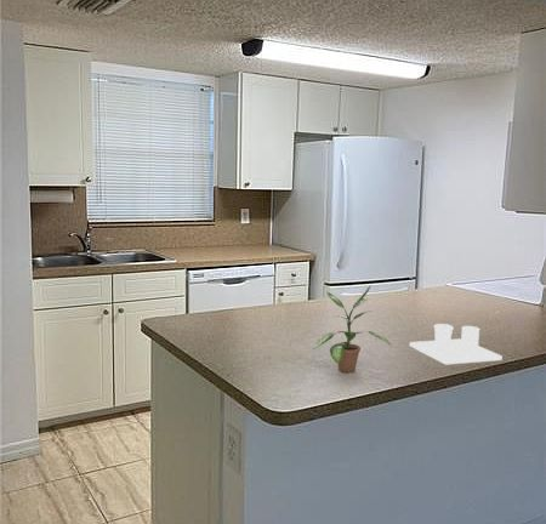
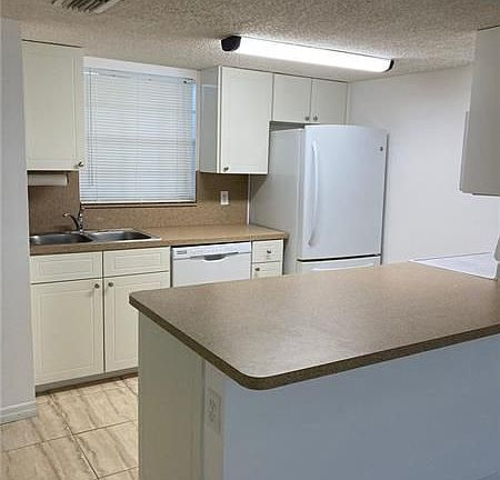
- potted plant [311,284,392,374]
- salt and pepper shaker set [409,323,504,365]
